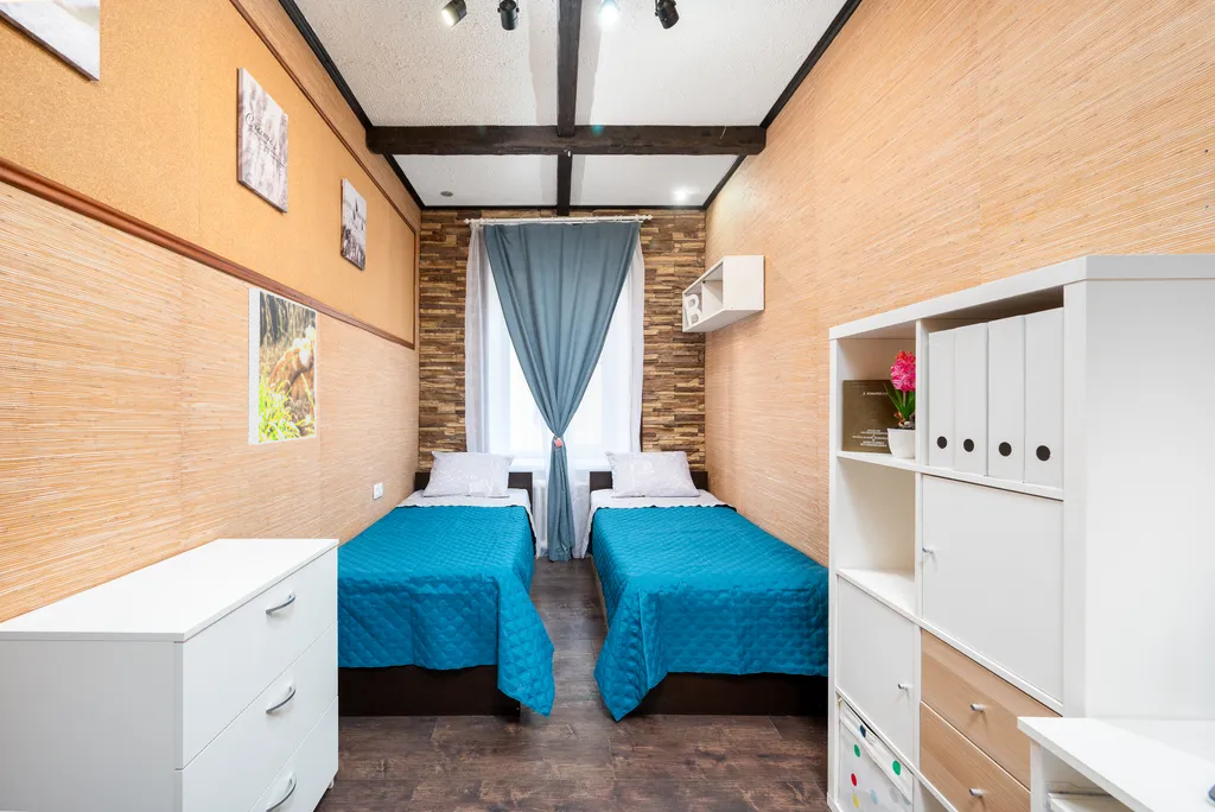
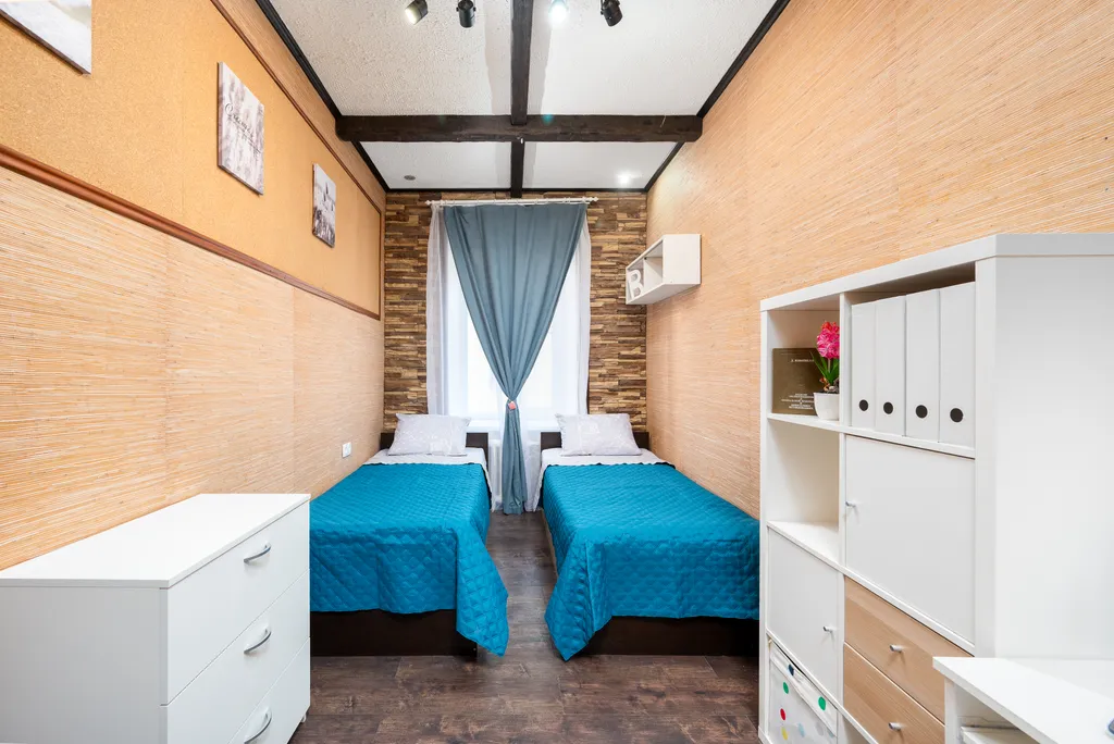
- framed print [247,287,318,445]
